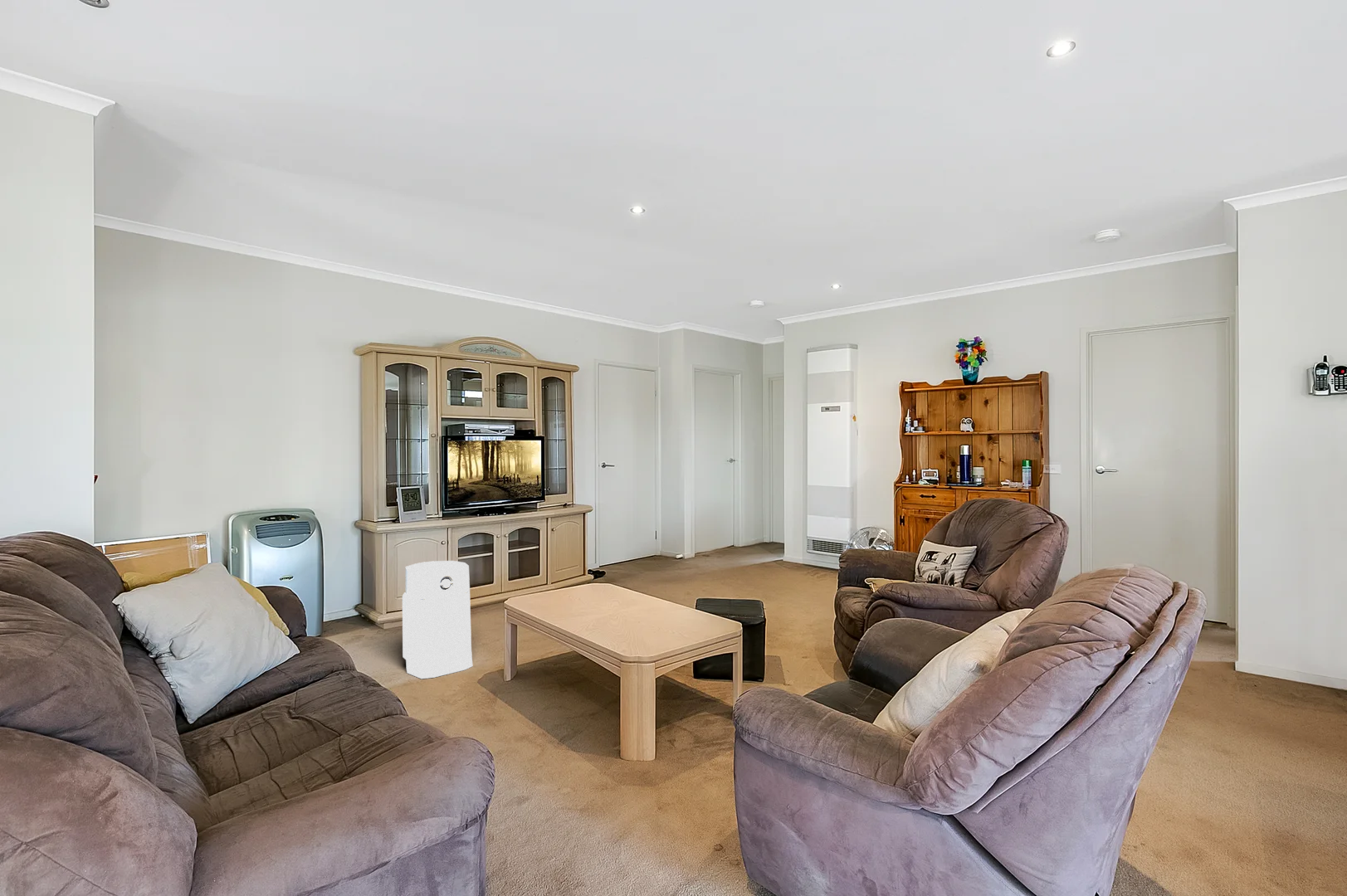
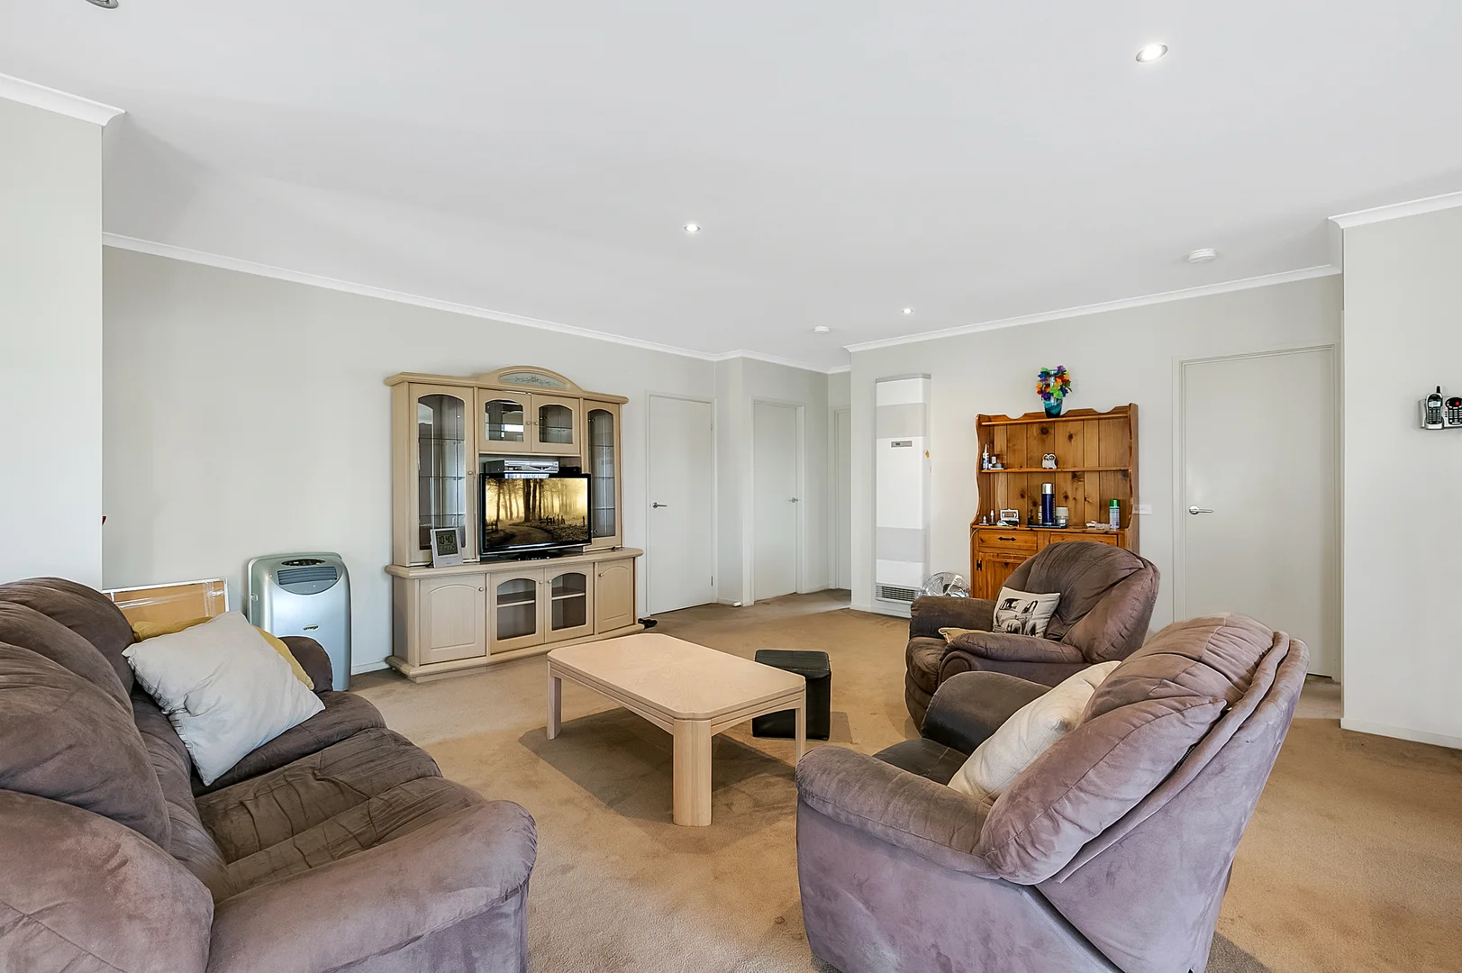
- air purifier [402,560,473,679]
